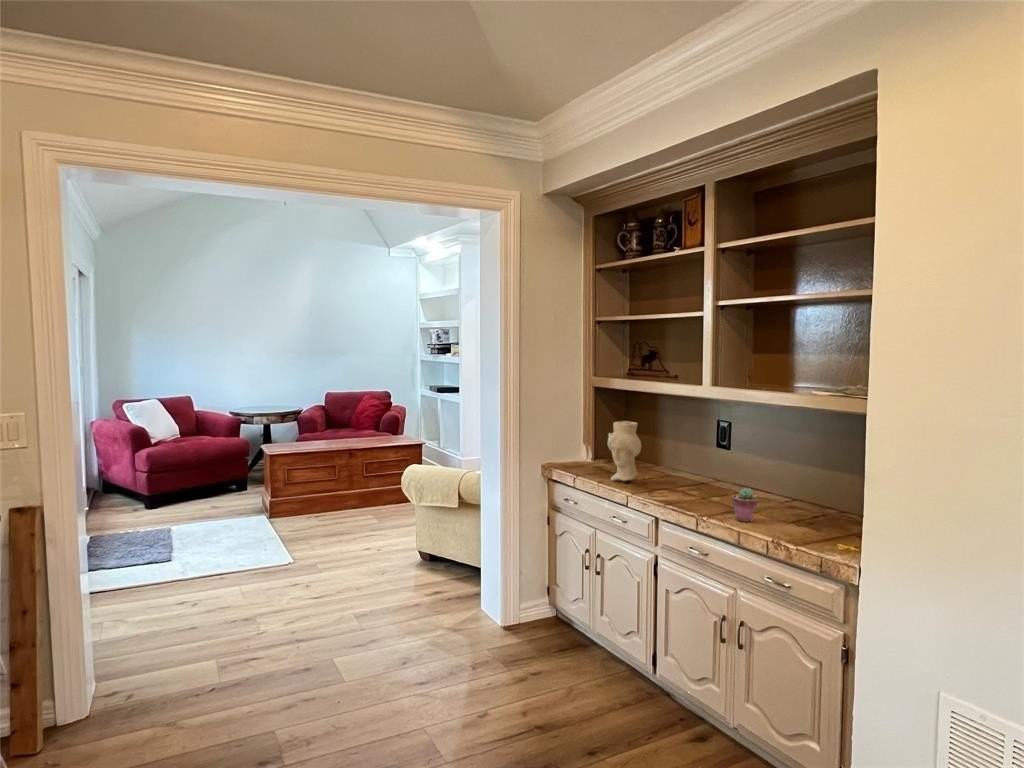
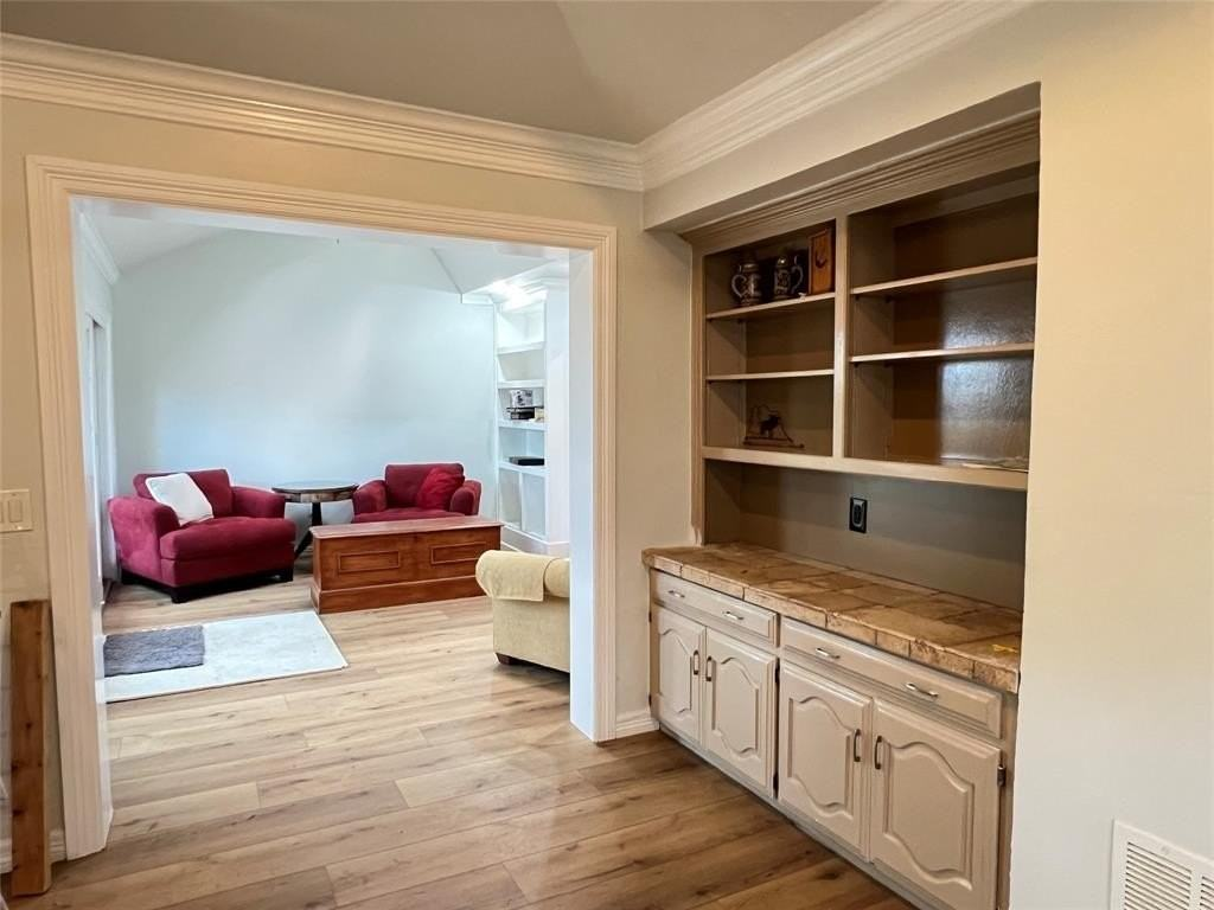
- potted succulent [731,487,759,523]
- decorative vase [607,420,642,482]
